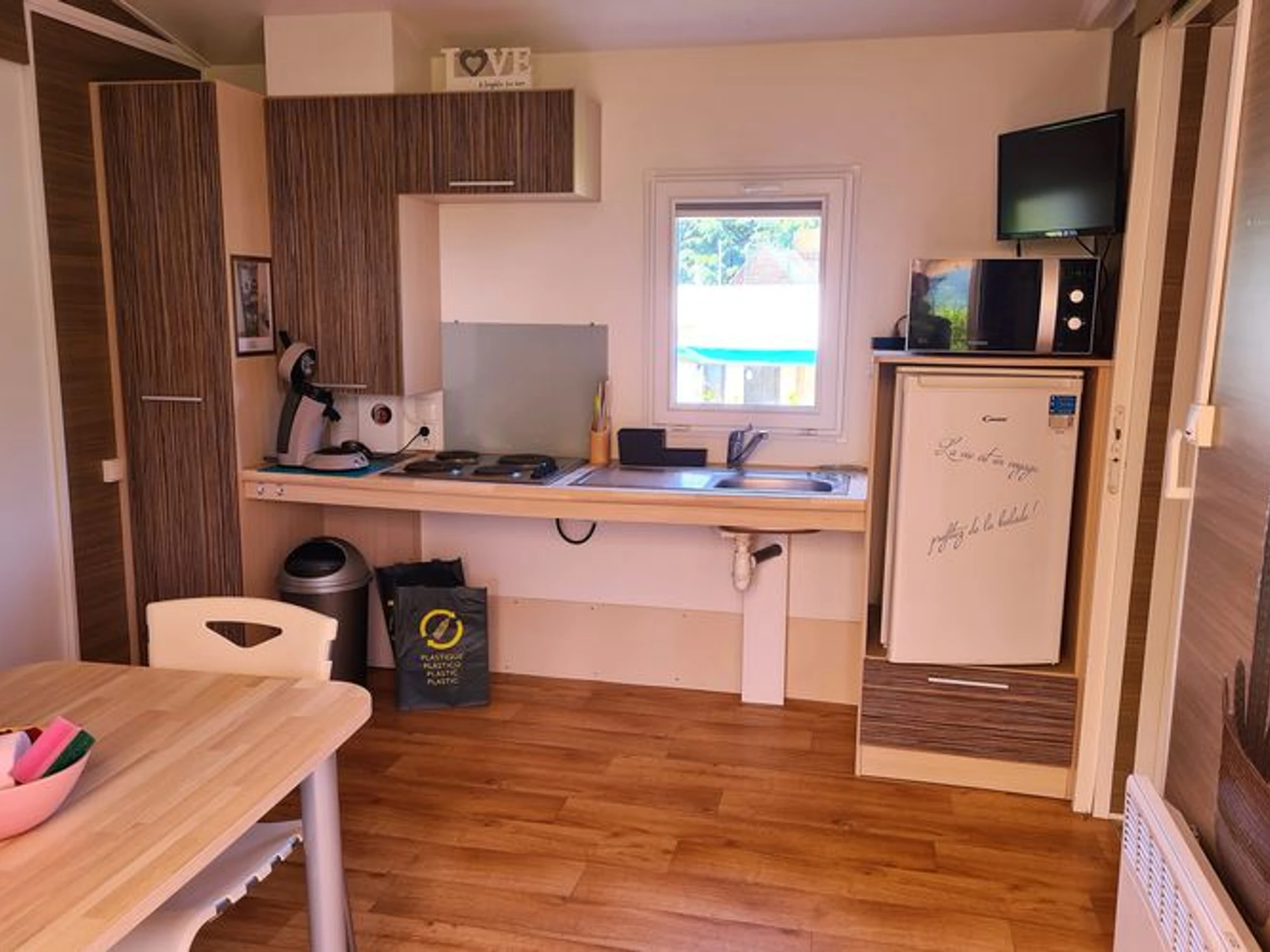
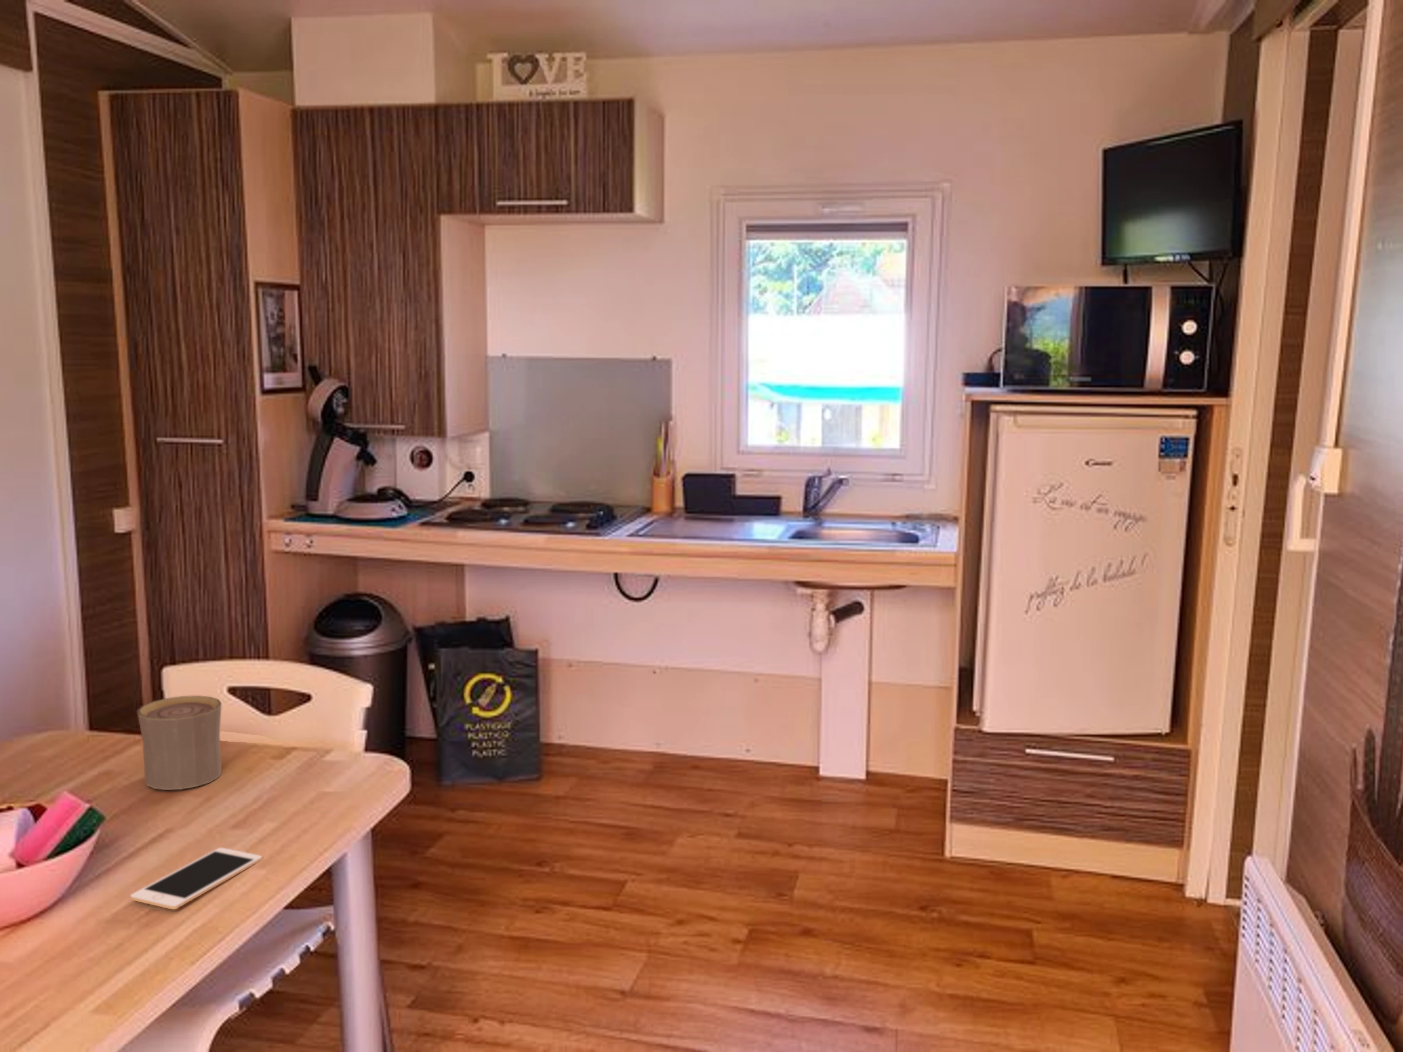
+ cell phone [129,846,263,909]
+ cup [137,695,222,791]
